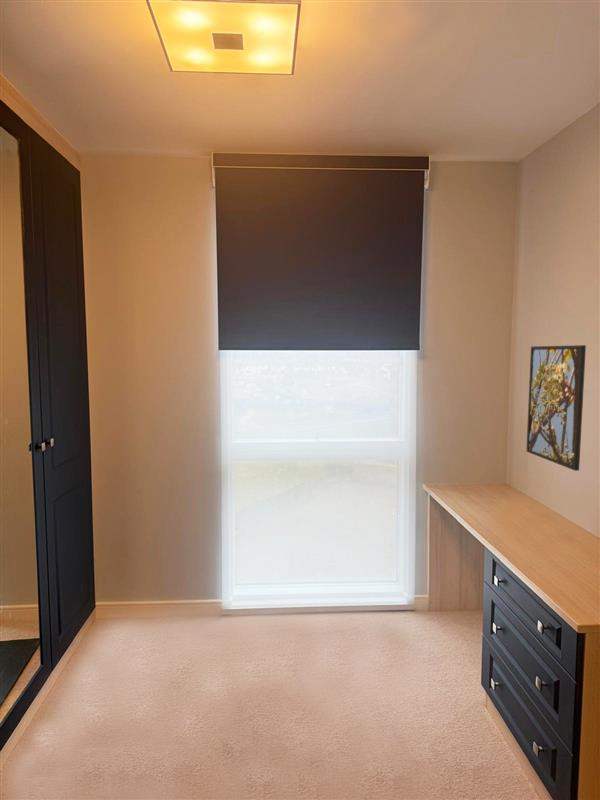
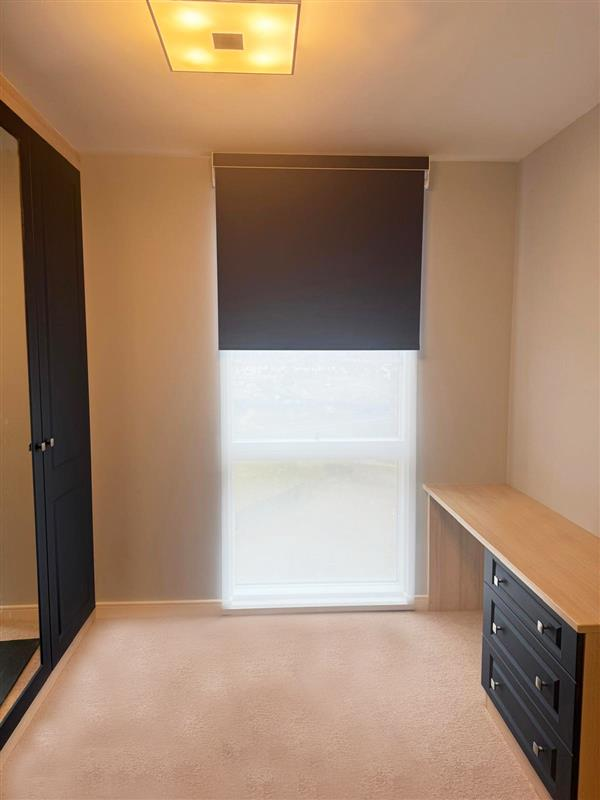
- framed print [525,344,587,472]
